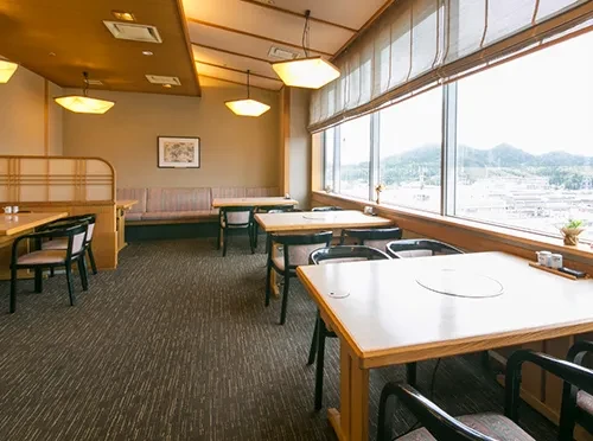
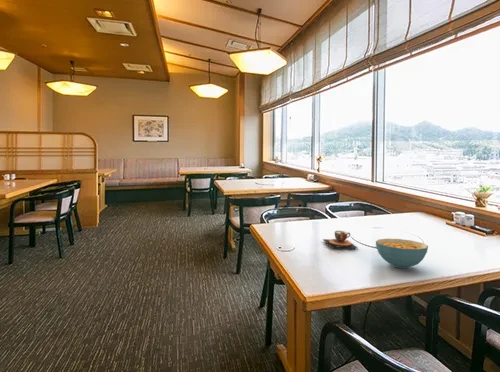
+ cereal bowl [375,238,429,269]
+ teacup [322,230,358,249]
